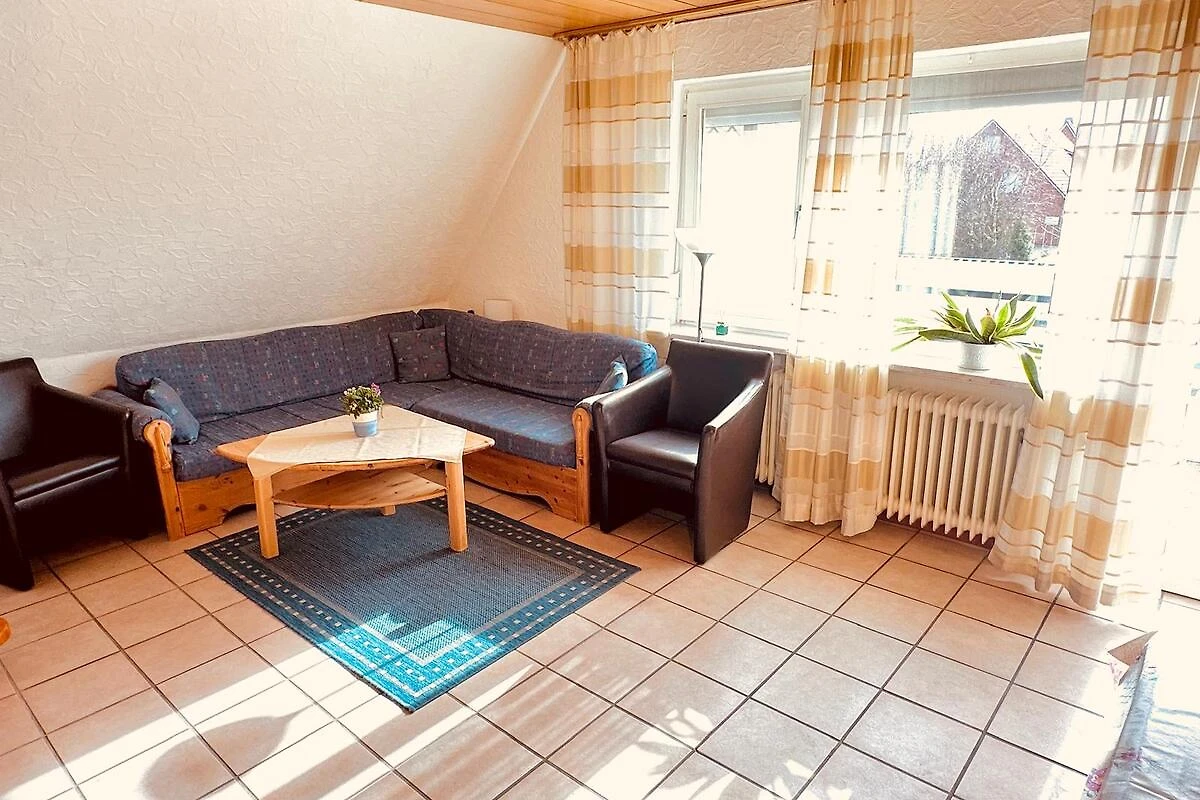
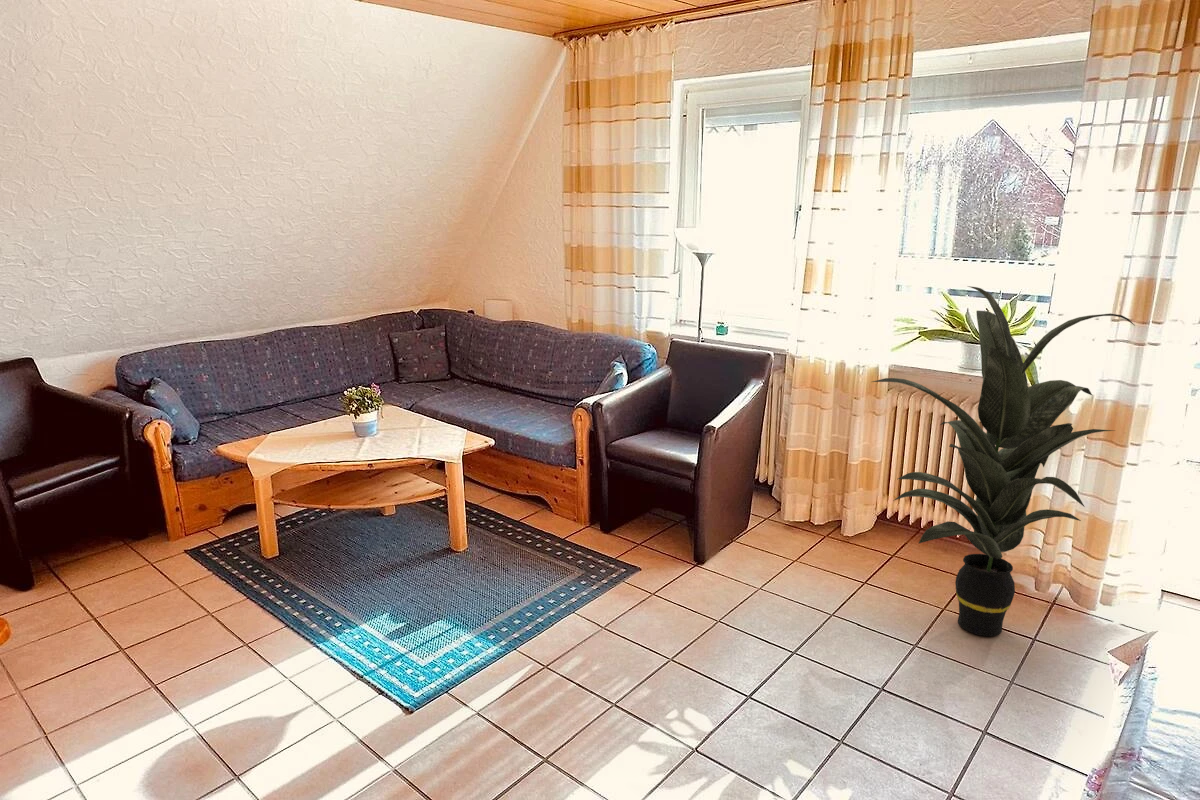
+ indoor plant [871,285,1136,637]
